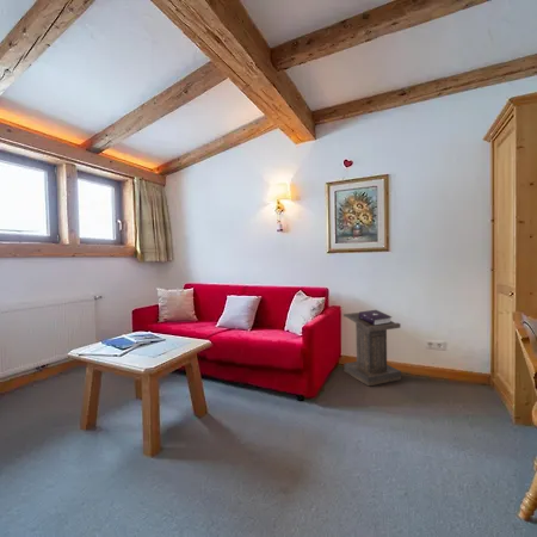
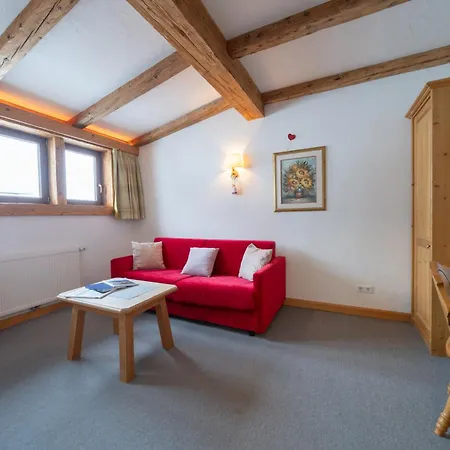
- lectern [342,309,402,387]
